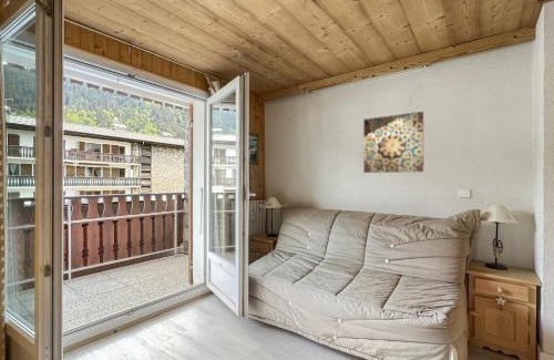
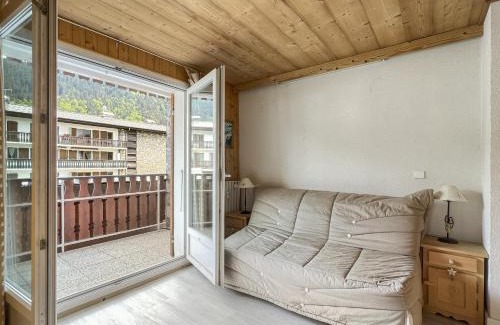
- wall art [362,111,424,174]
